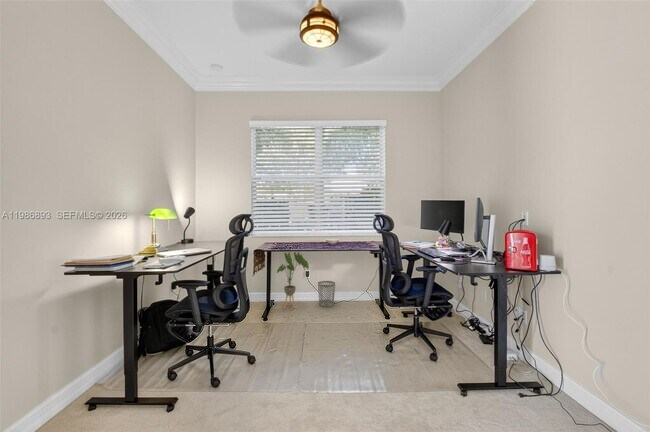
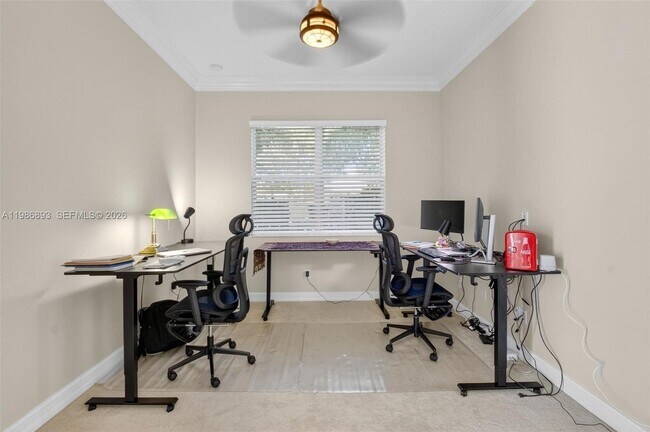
- wastebasket [317,280,336,308]
- house plant [275,251,310,310]
